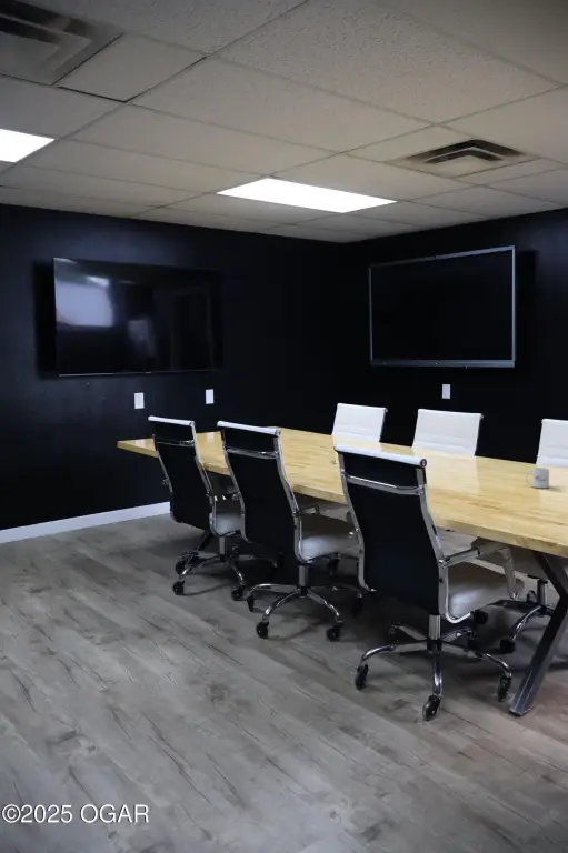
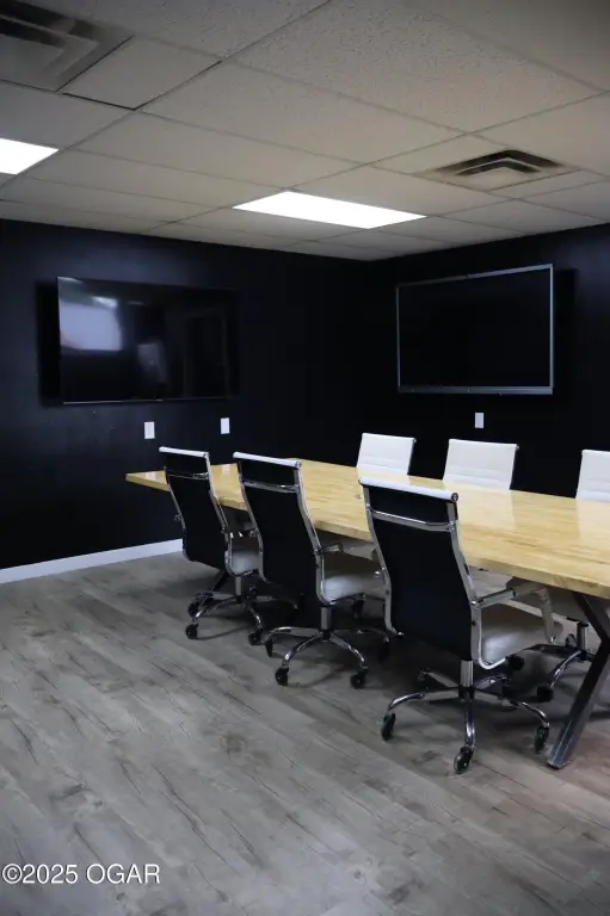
- mug [525,466,550,489]
